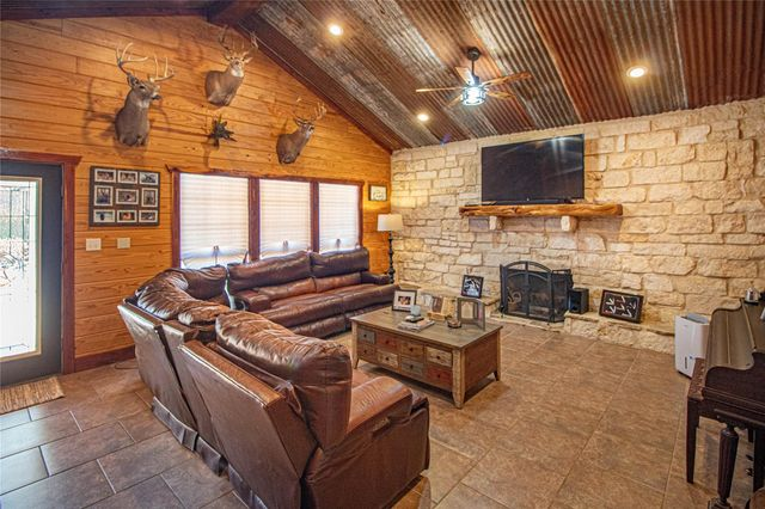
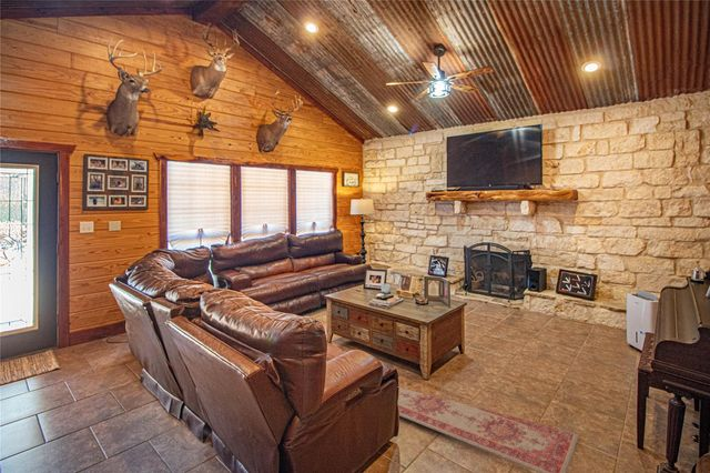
+ rug [397,386,580,473]
